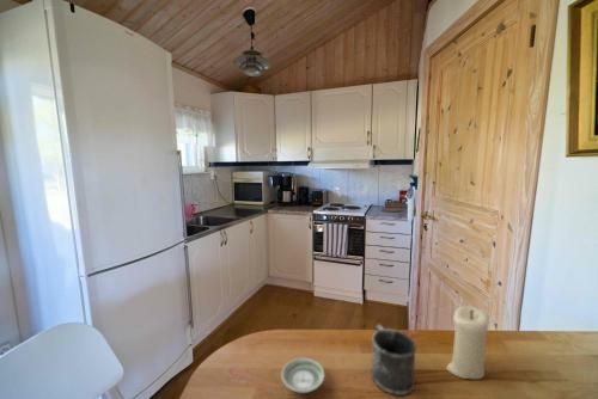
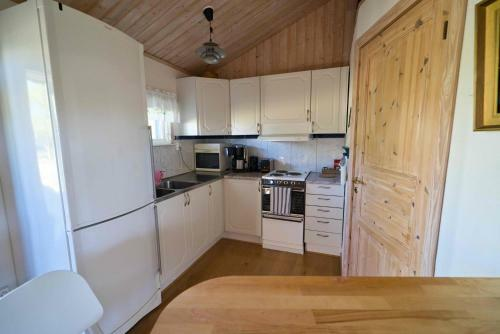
- candle [445,305,490,380]
- saucer [280,357,327,394]
- mug [370,323,417,397]
